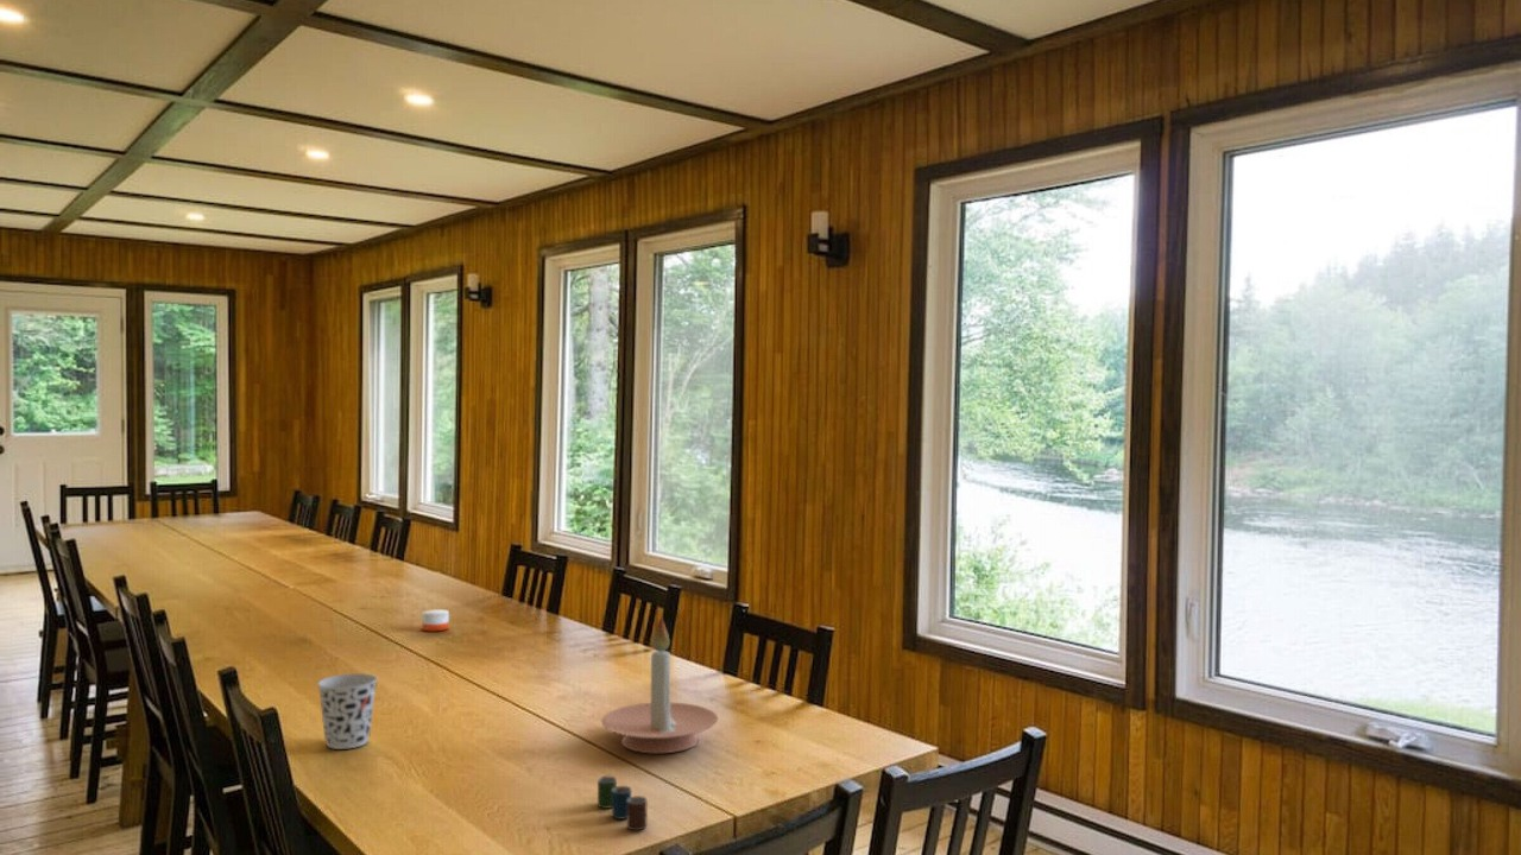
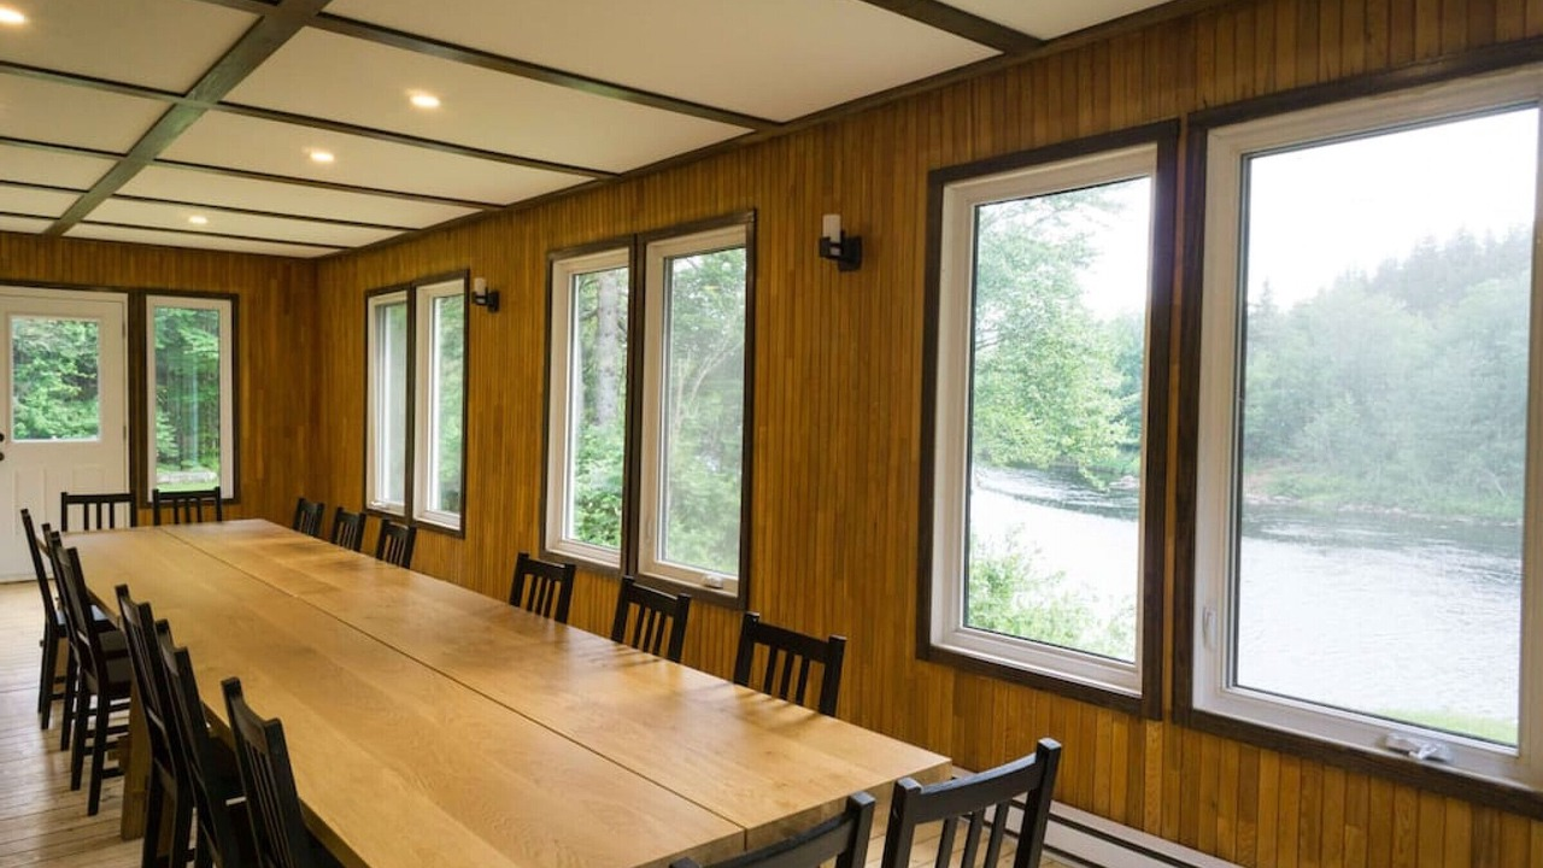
- cup [316,672,379,750]
- candle holder [600,615,719,754]
- candle [421,603,450,633]
- cup [597,775,649,831]
